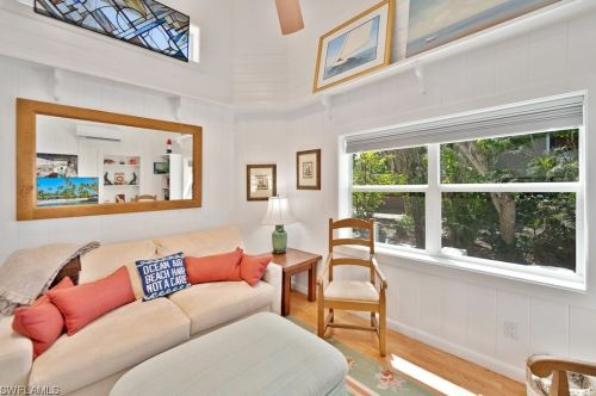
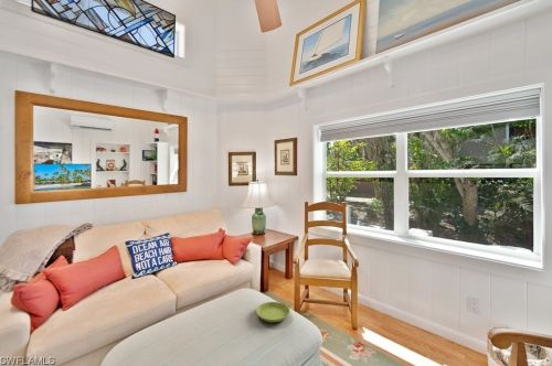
+ saucer [255,301,291,323]
